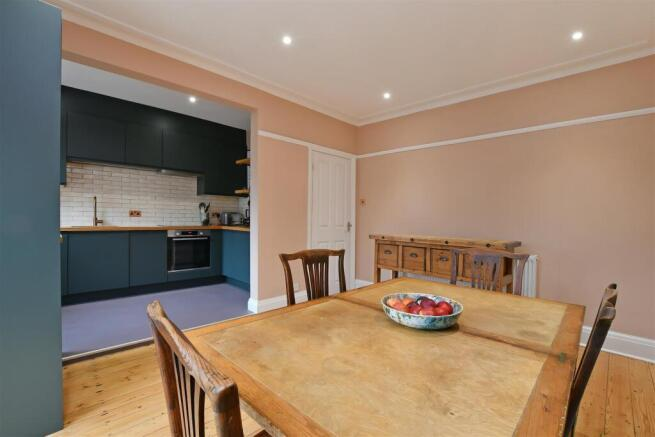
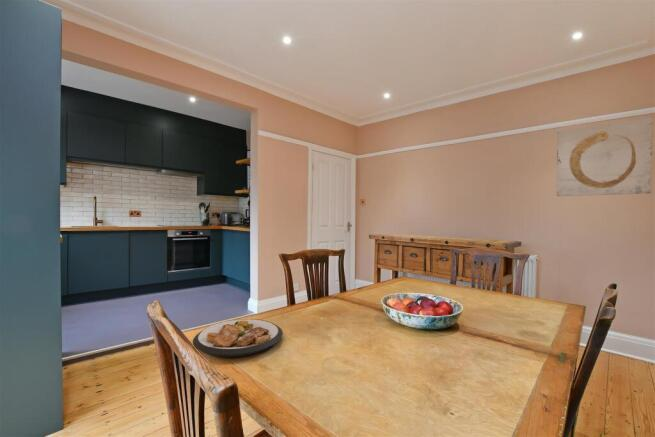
+ plate [192,318,284,358]
+ wall art [556,117,653,197]
